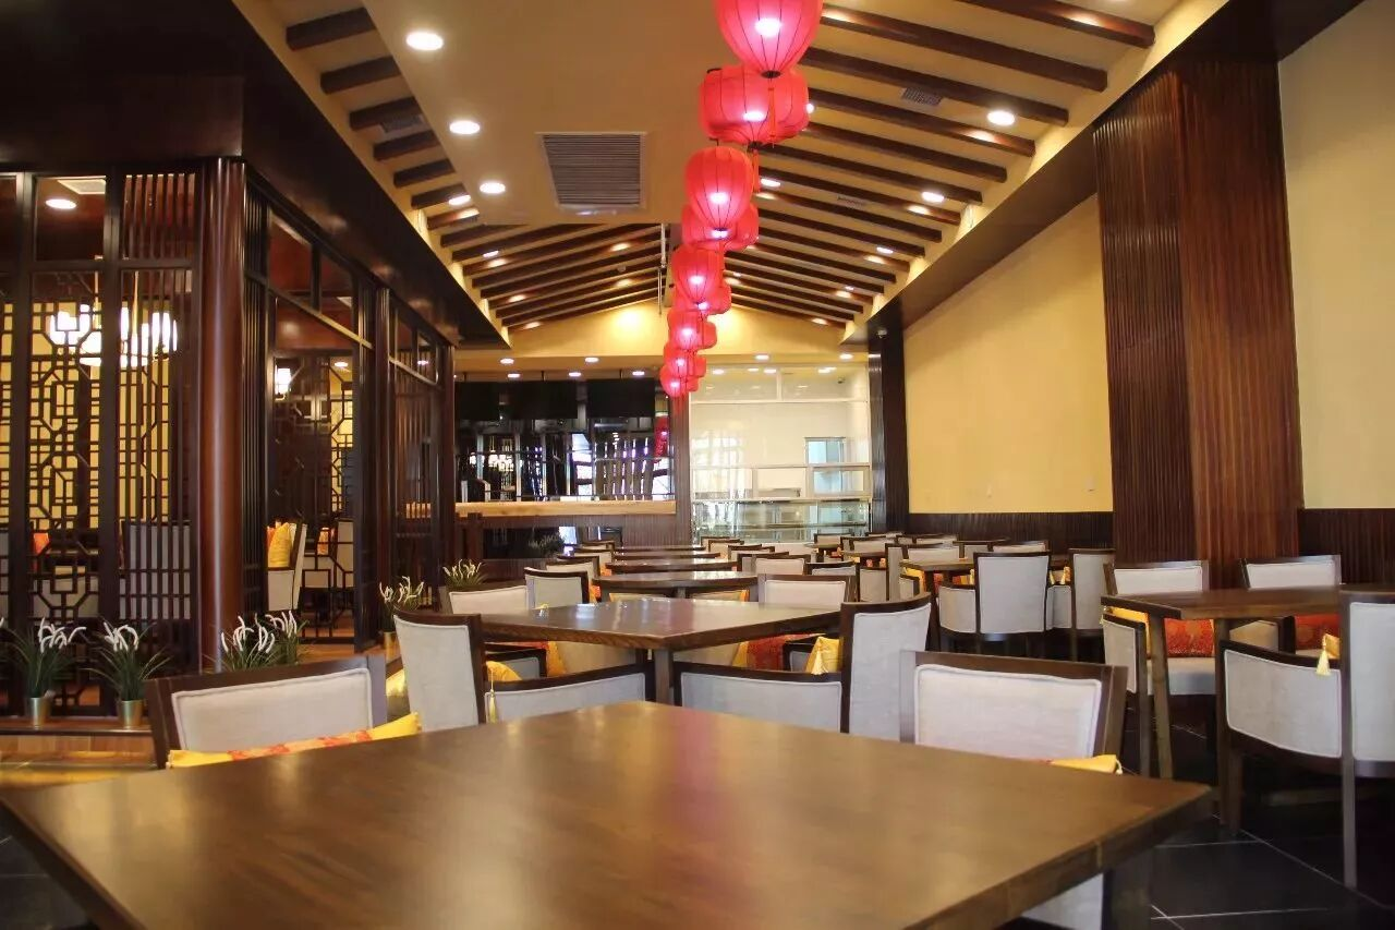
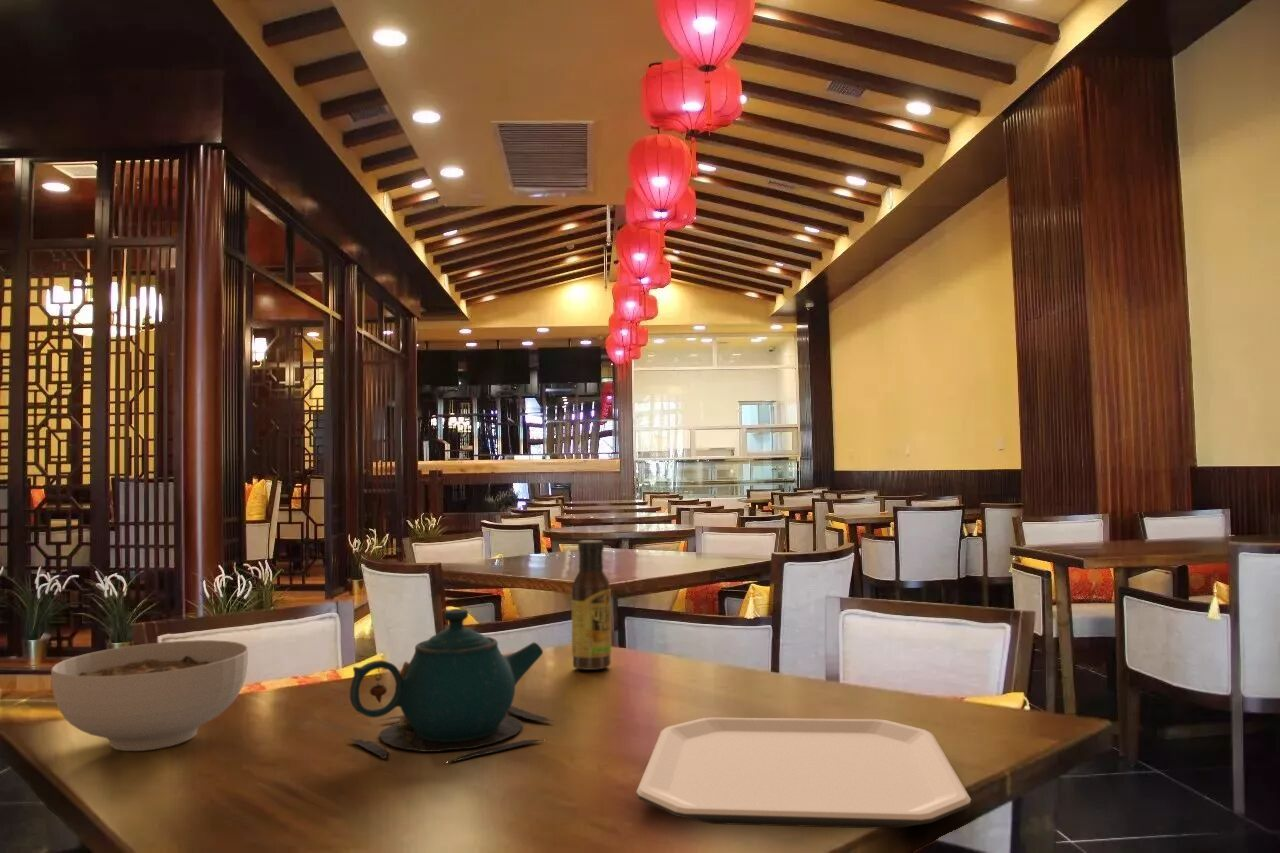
+ plate [635,717,972,830]
+ sauce bottle [571,539,612,671]
+ bowl [50,639,249,752]
+ teapot [349,608,556,763]
